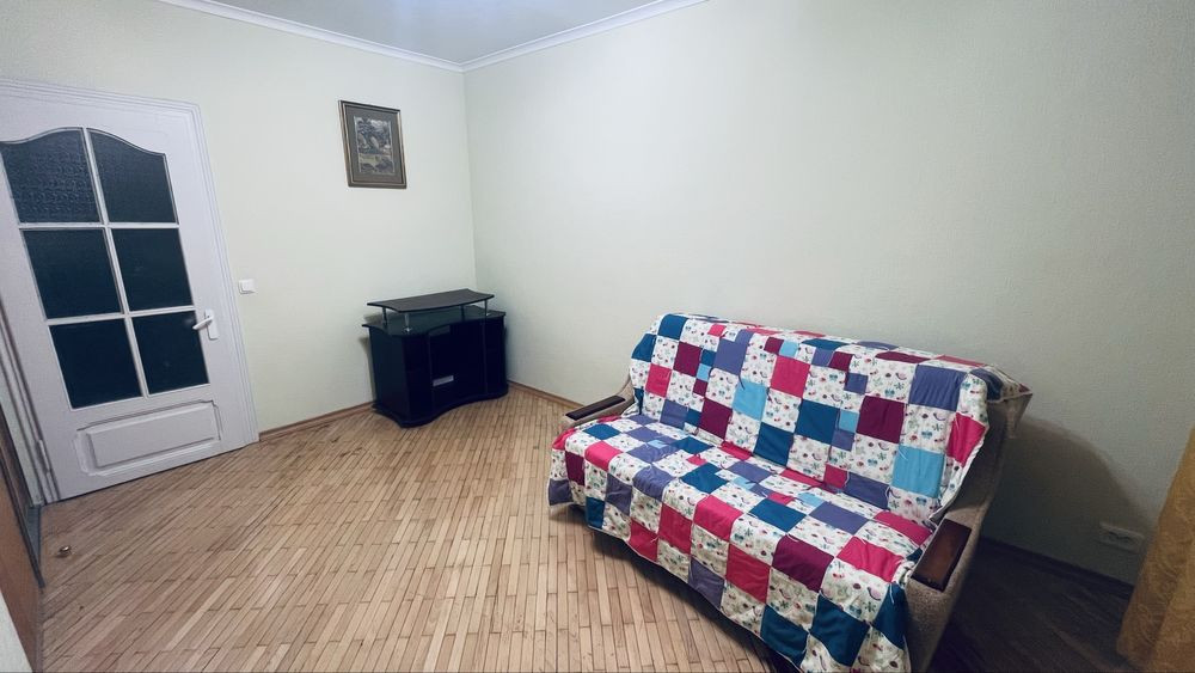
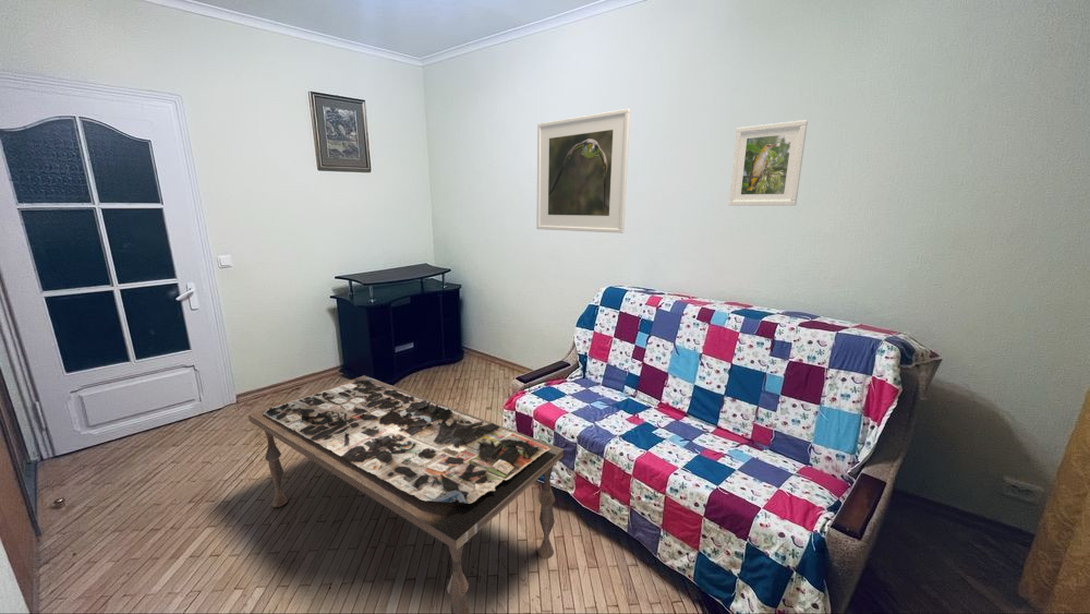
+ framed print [728,119,809,206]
+ coffee table [247,375,565,614]
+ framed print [535,108,631,234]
